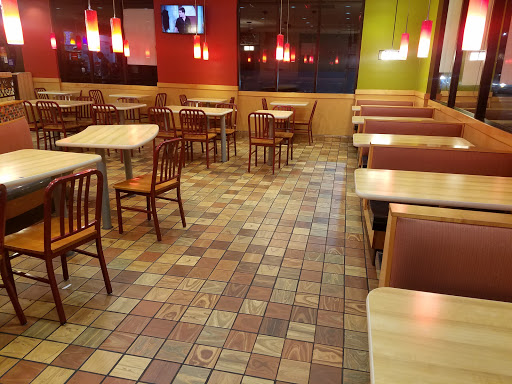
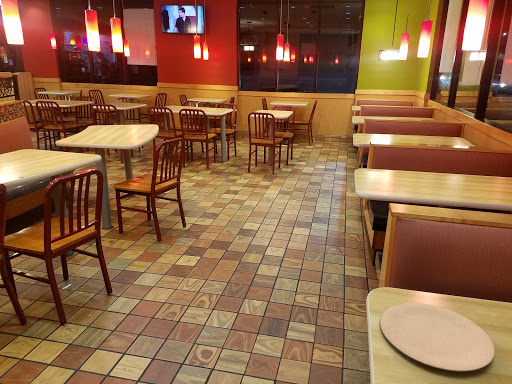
+ plate [379,302,495,372]
